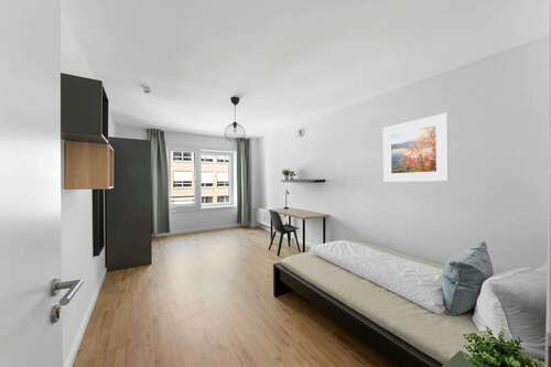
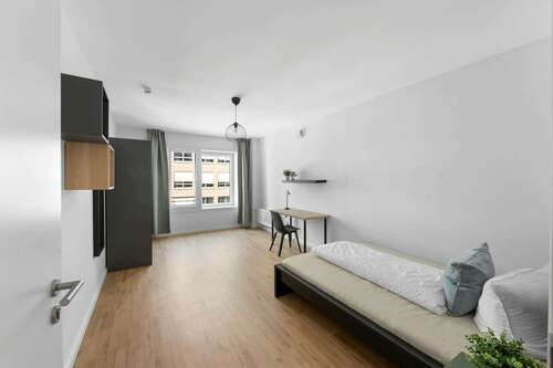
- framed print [382,112,450,183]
